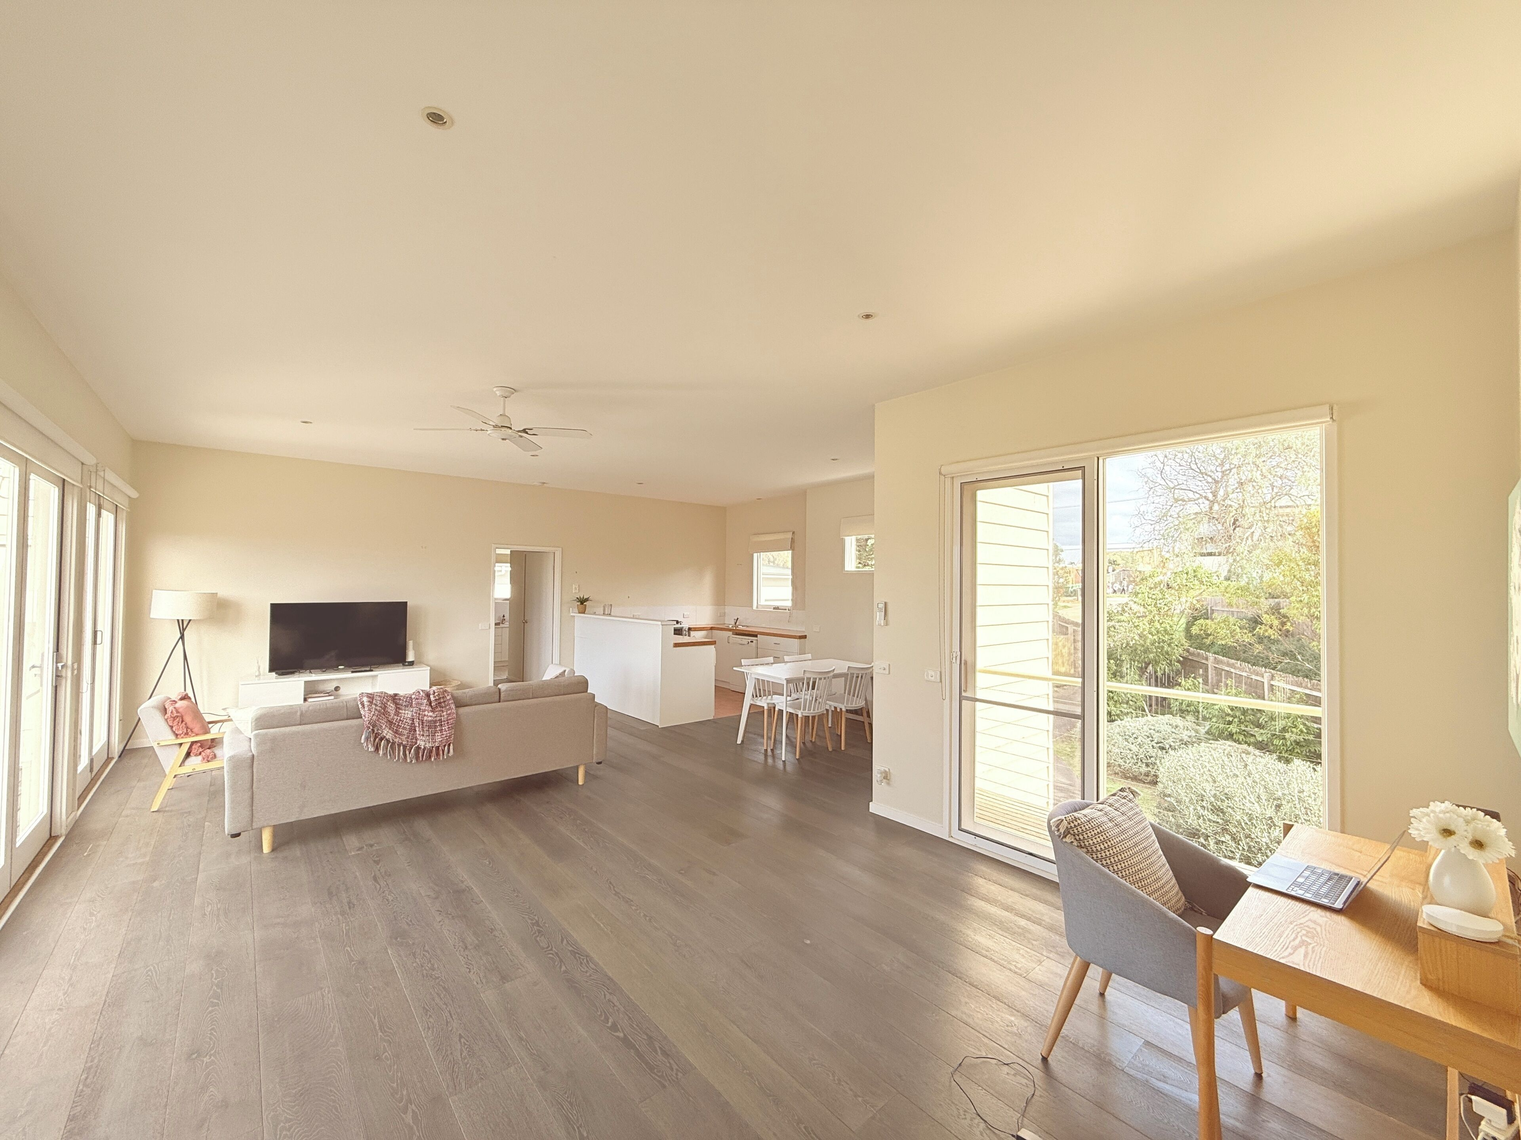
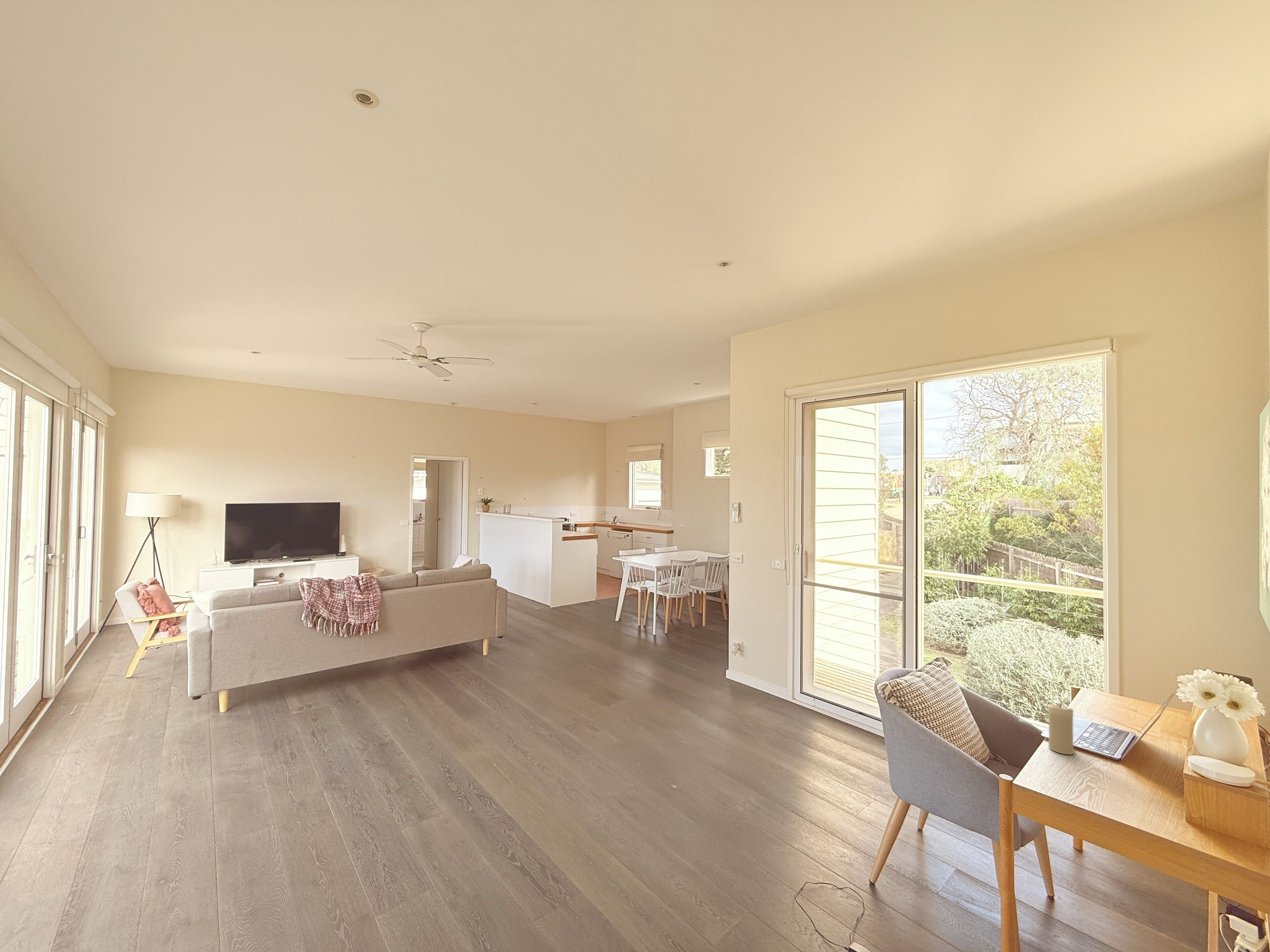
+ candle [1047,703,1074,755]
